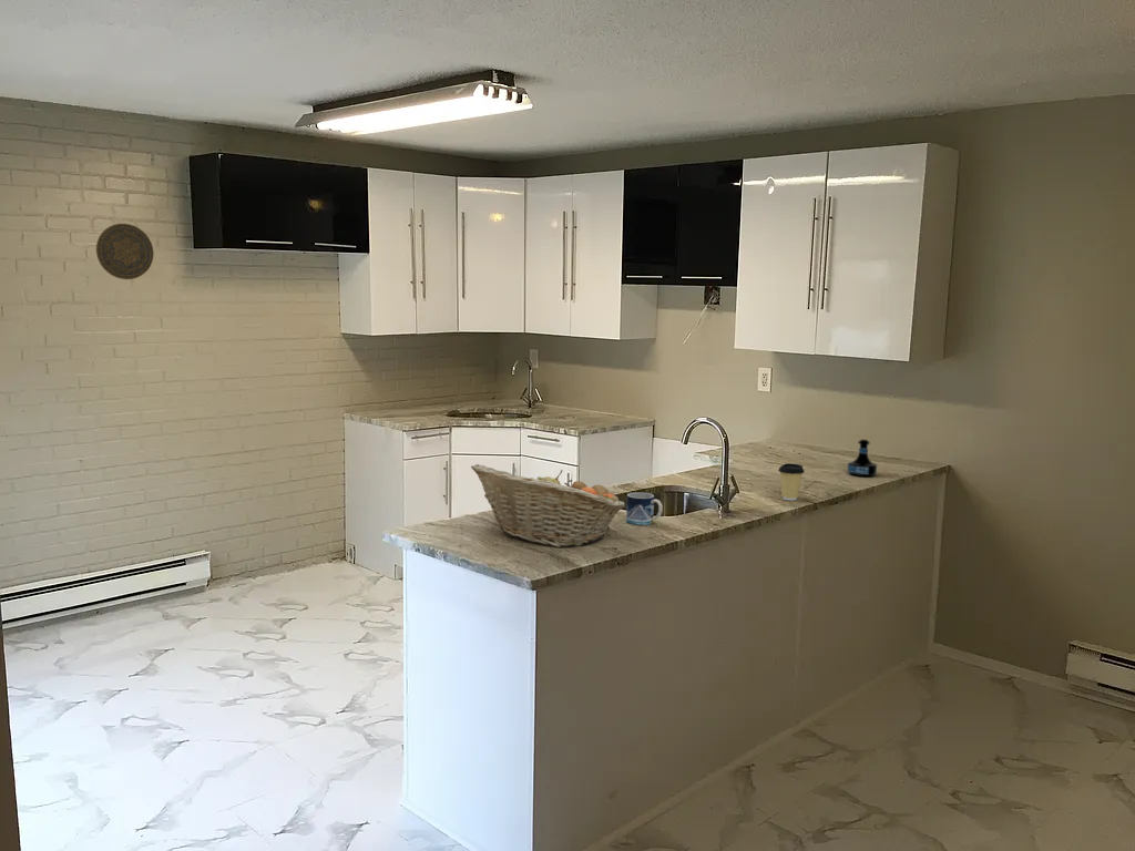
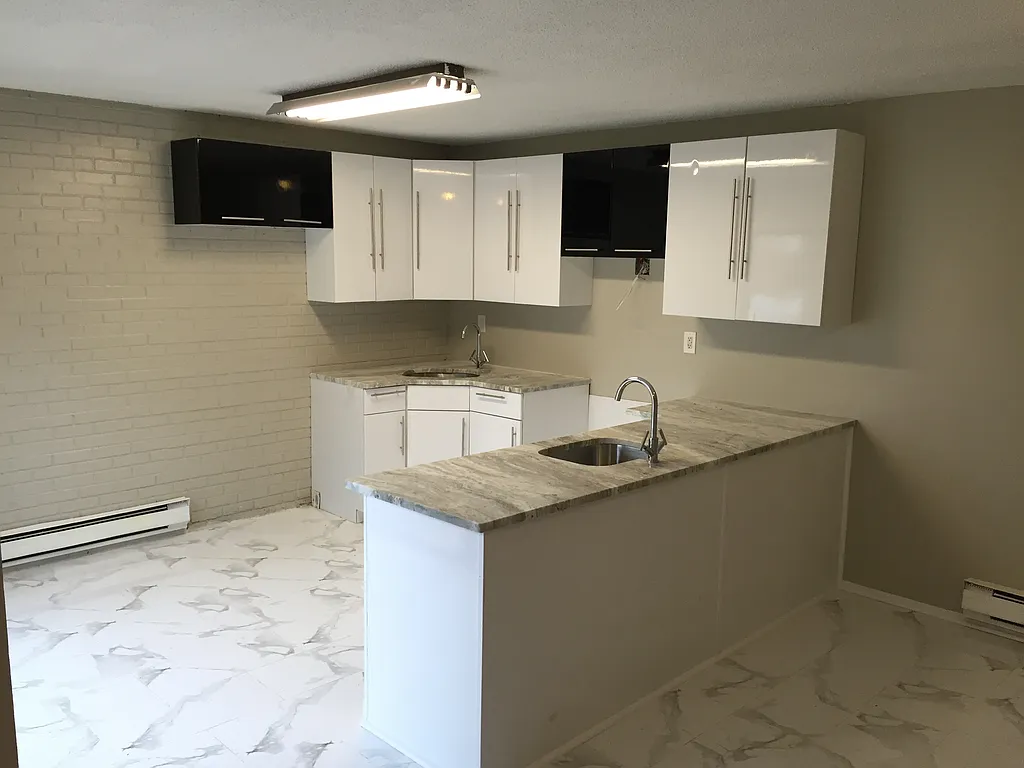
- decorative plate [95,223,155,280]
- mug [625,492,664,526]
- coffee cup [777,462,806,501]
- tequila bottle [847,439,878,478]
- fruit basket [470,463,626,548]
